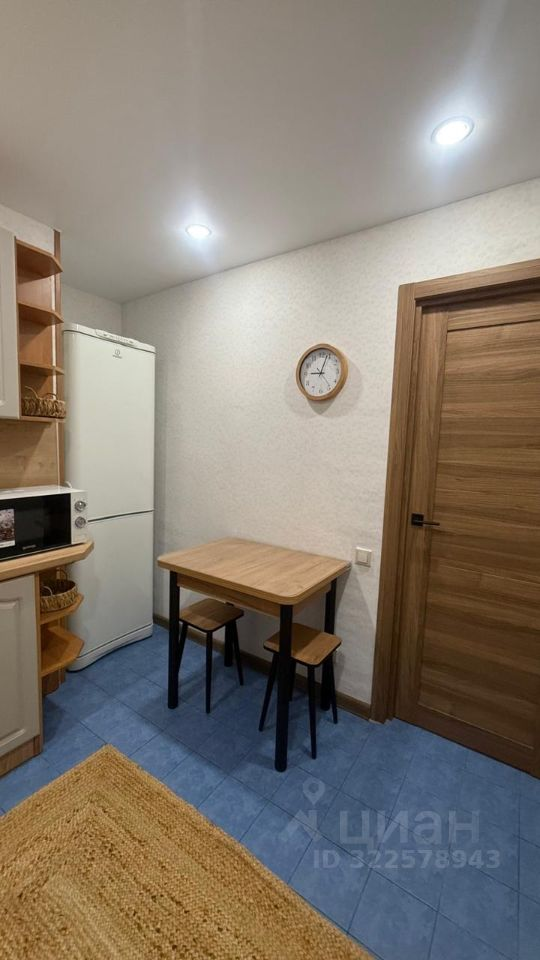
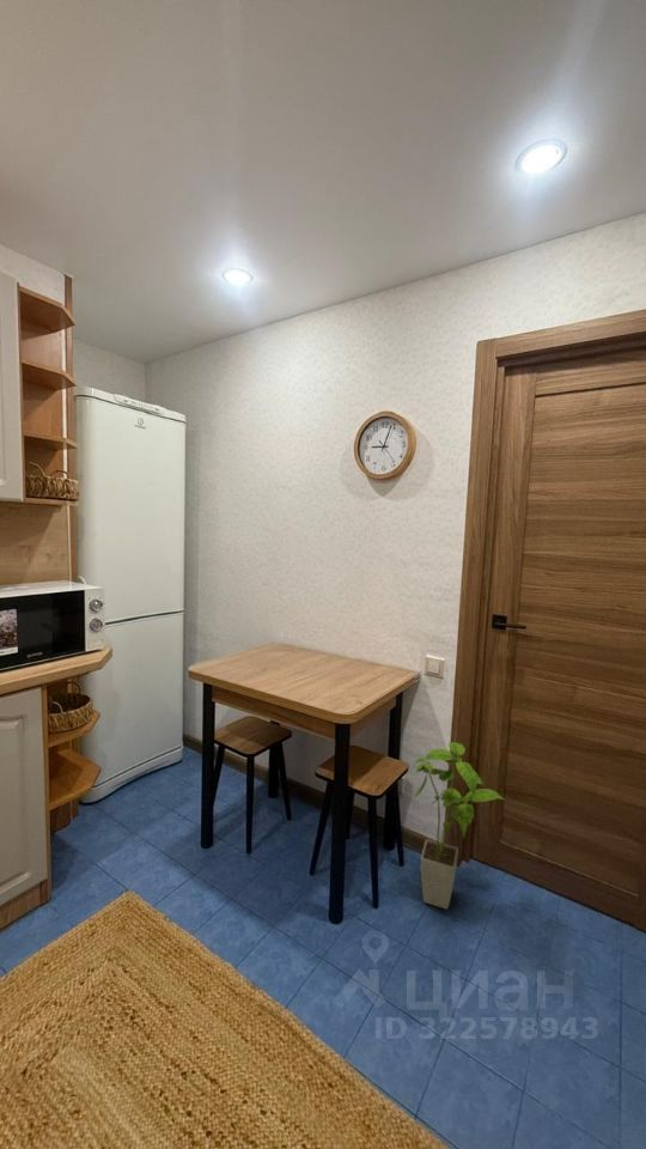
+ house plant [413,741,506,911]
